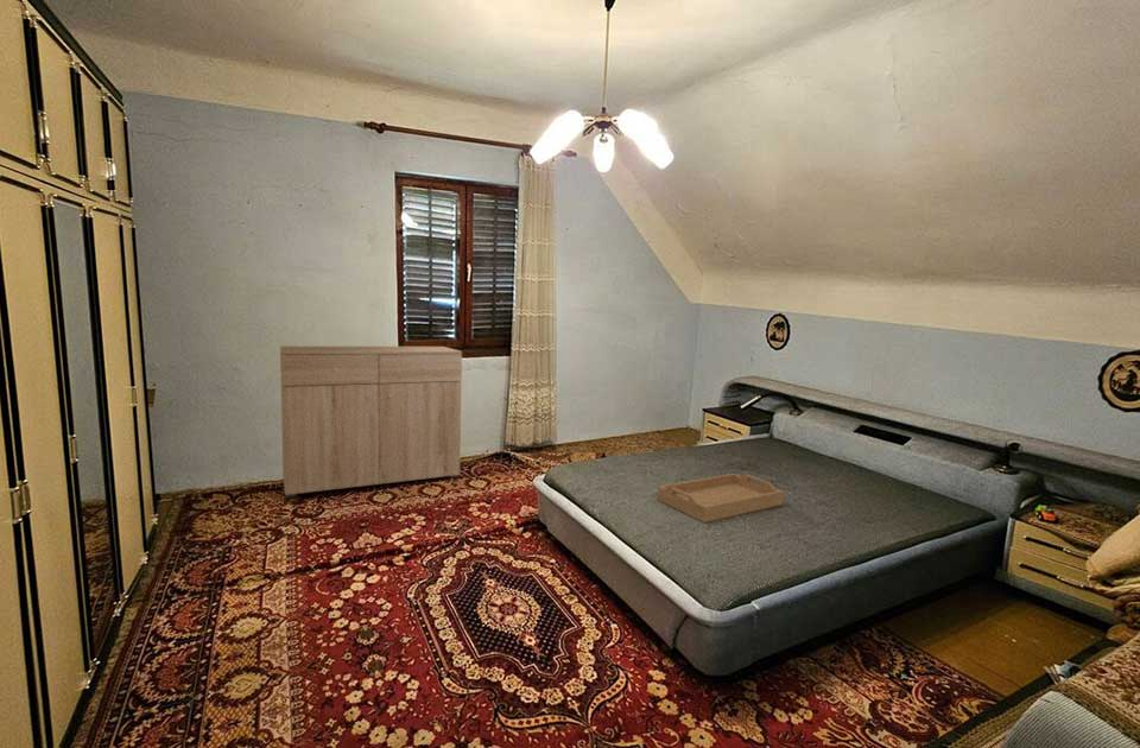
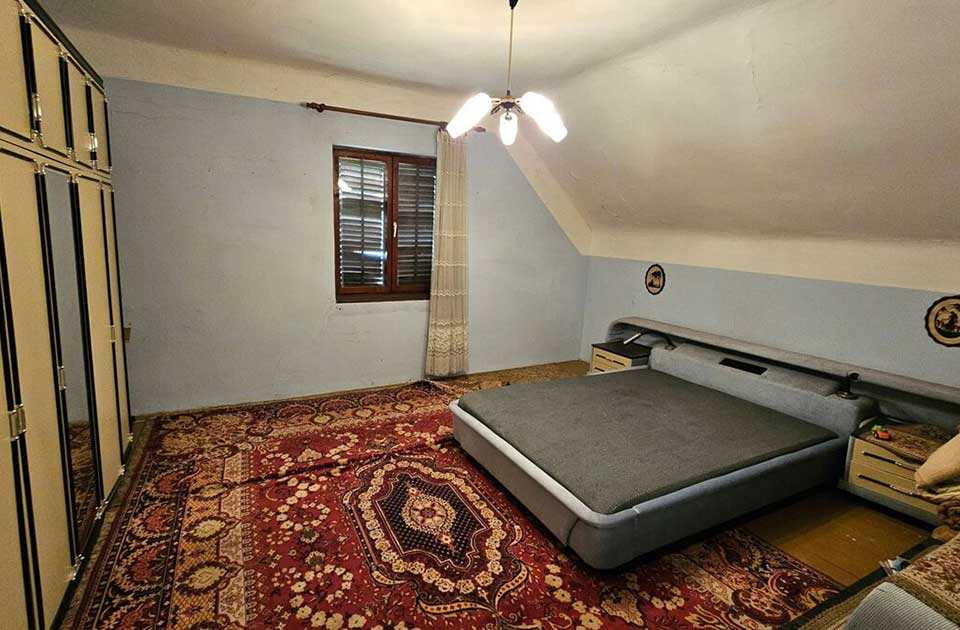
- dresser [279,346,463,499]
- serving tray [657,473,785,524]
